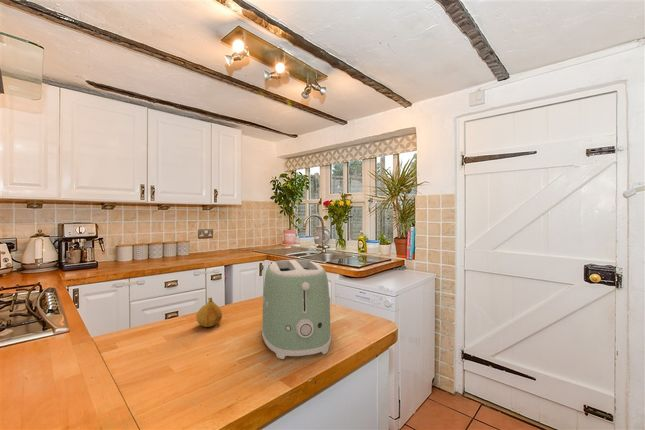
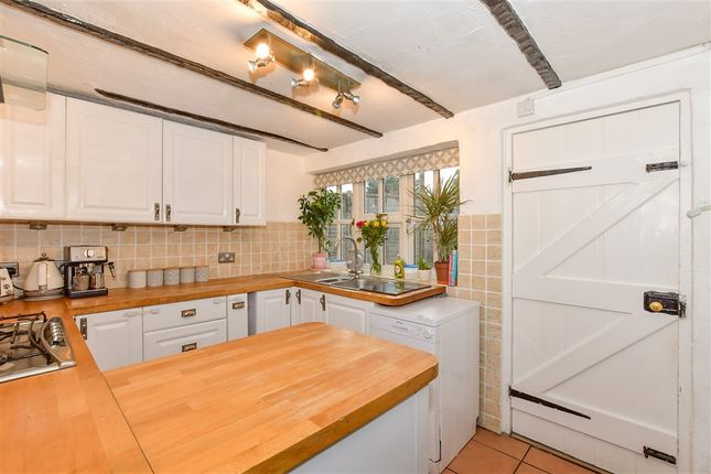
- fruit [195,296,223,328]
- toaster [261,259,332,360]
